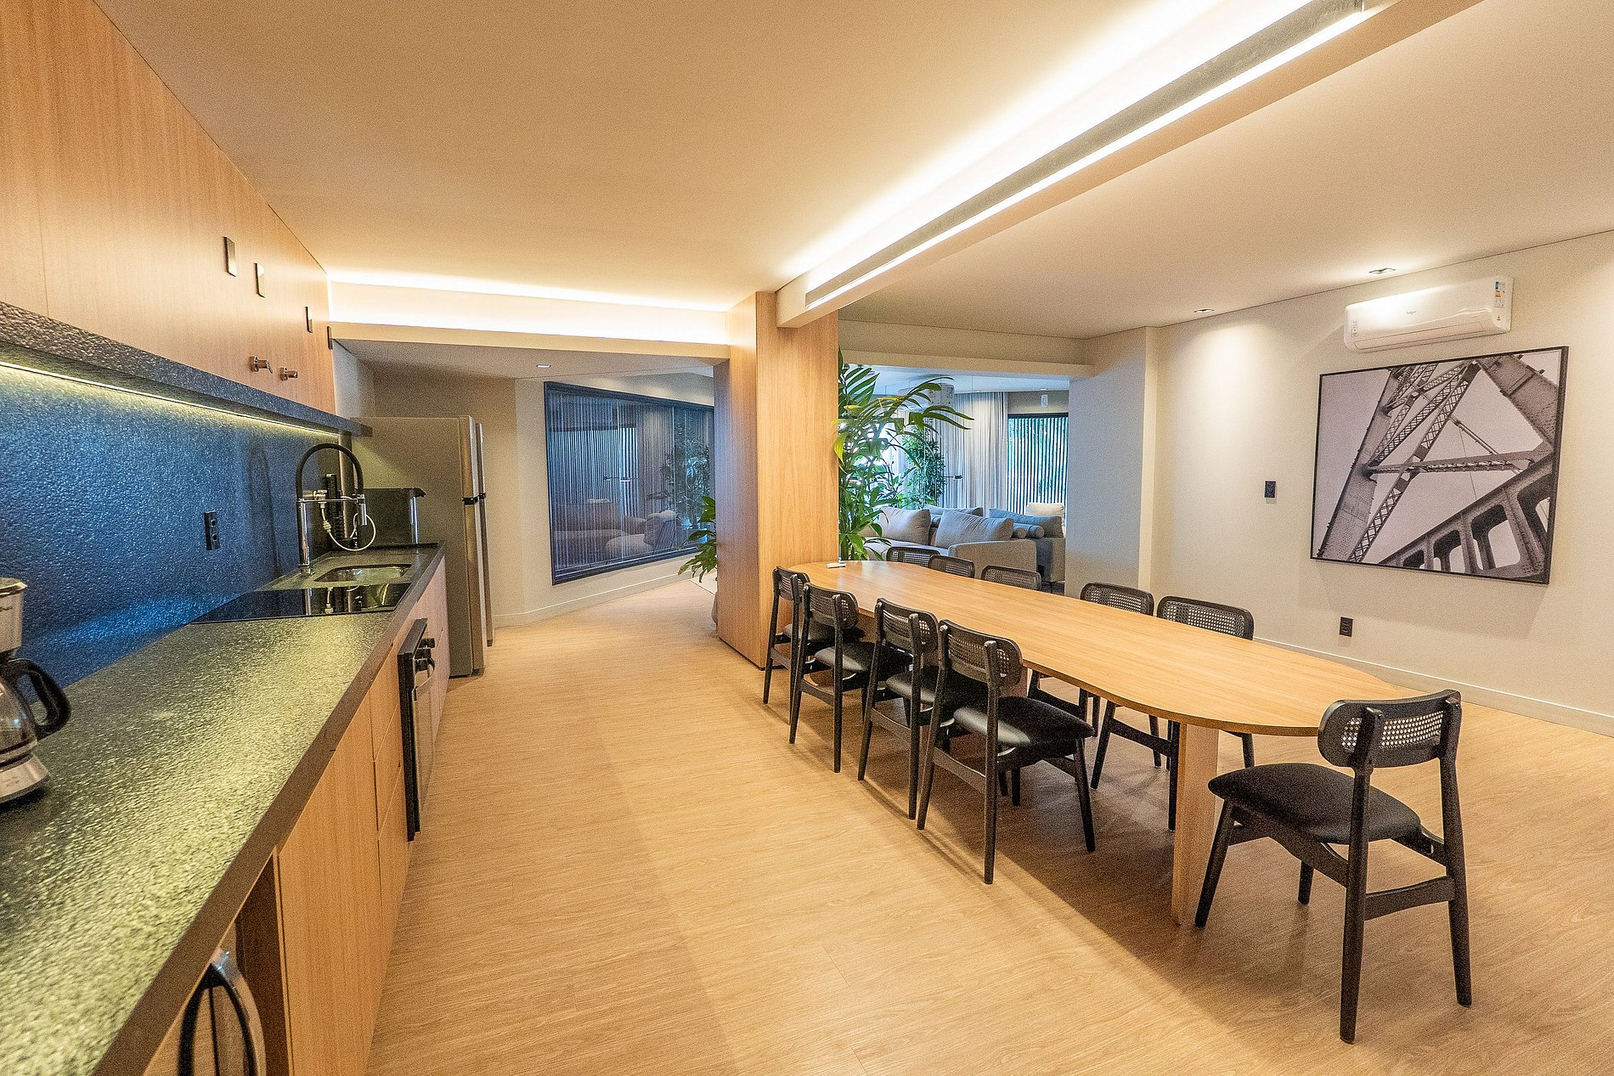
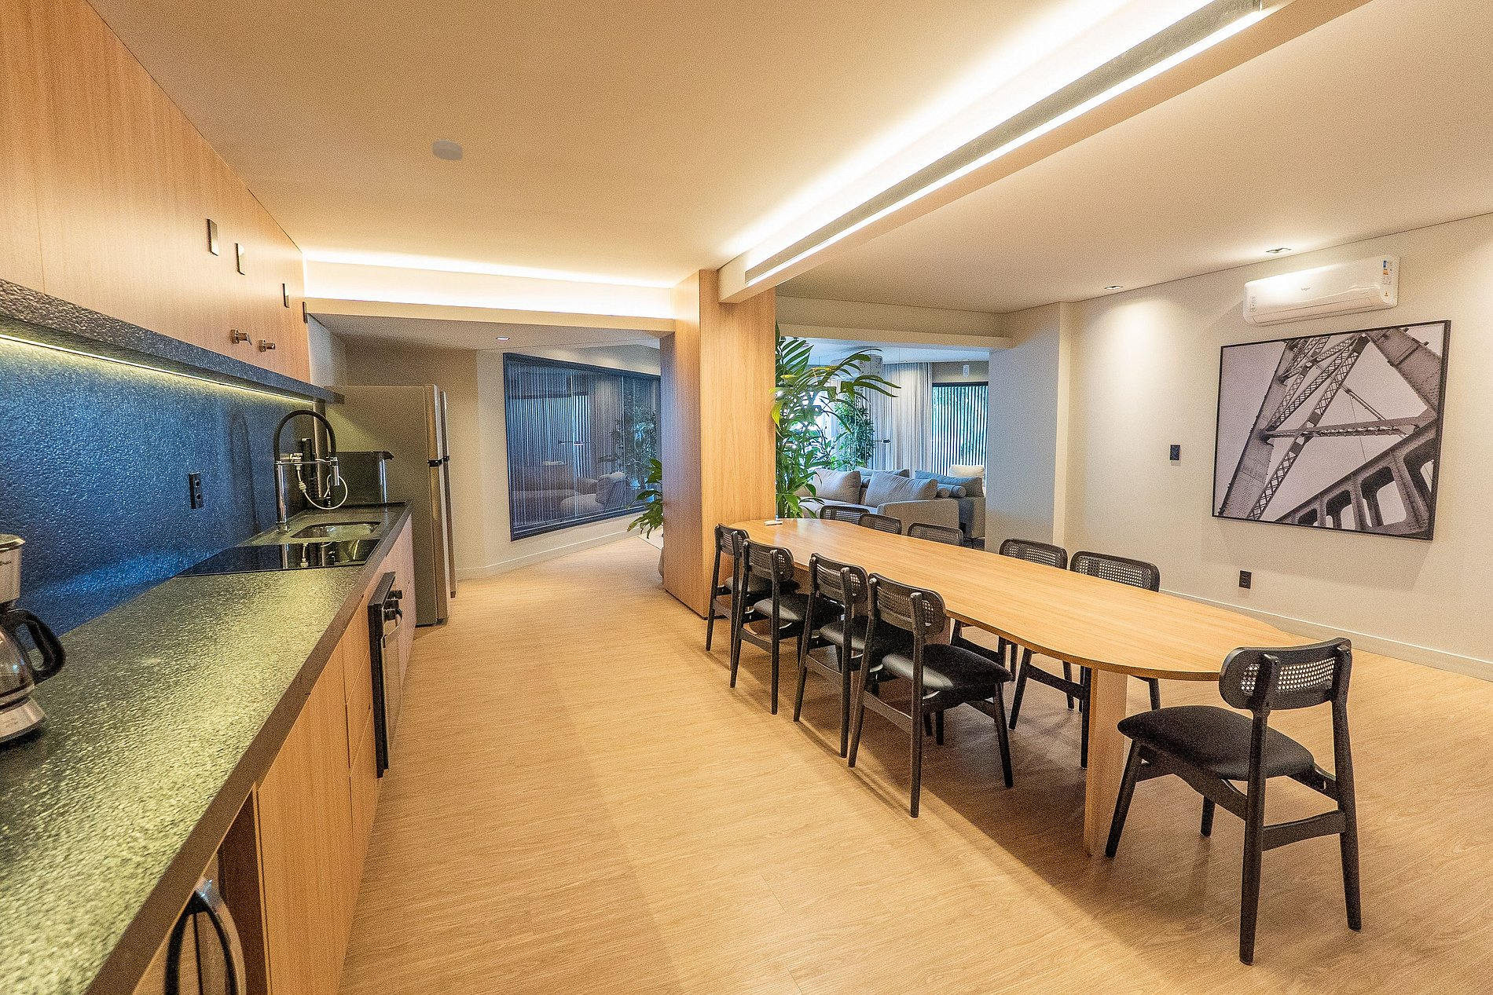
+ smoke detector [431,138,463,161]
